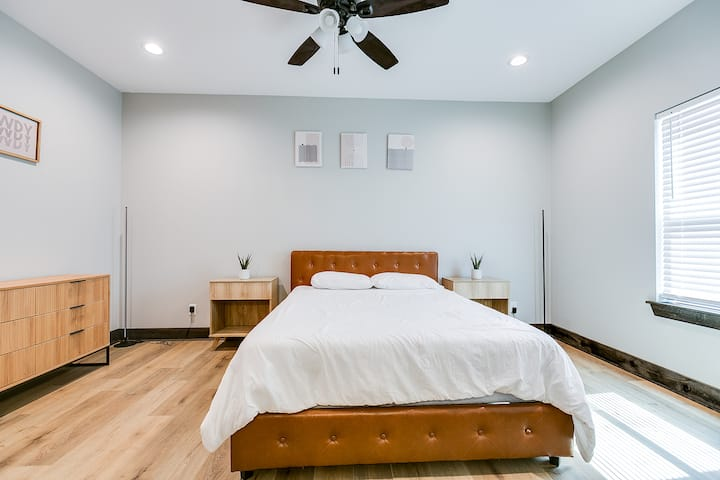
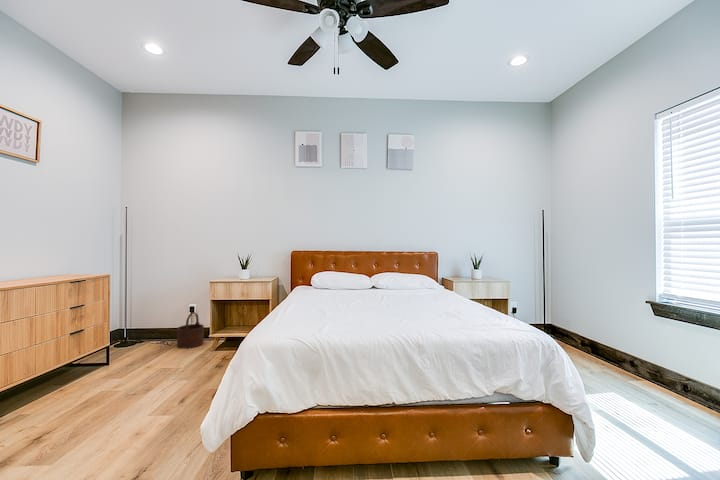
+ wooden bucket [176,311,205,350]
